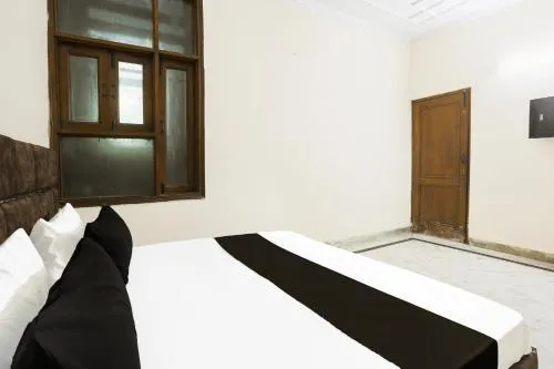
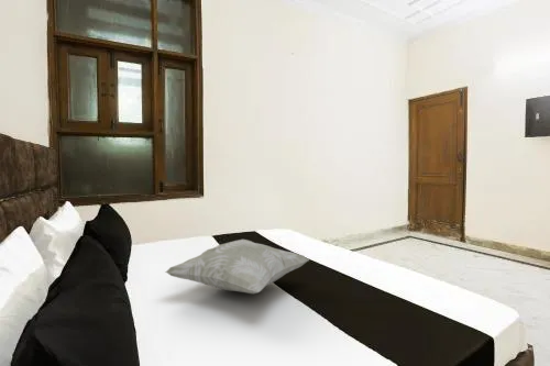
+ decorative pillow [164,239,310,295]
